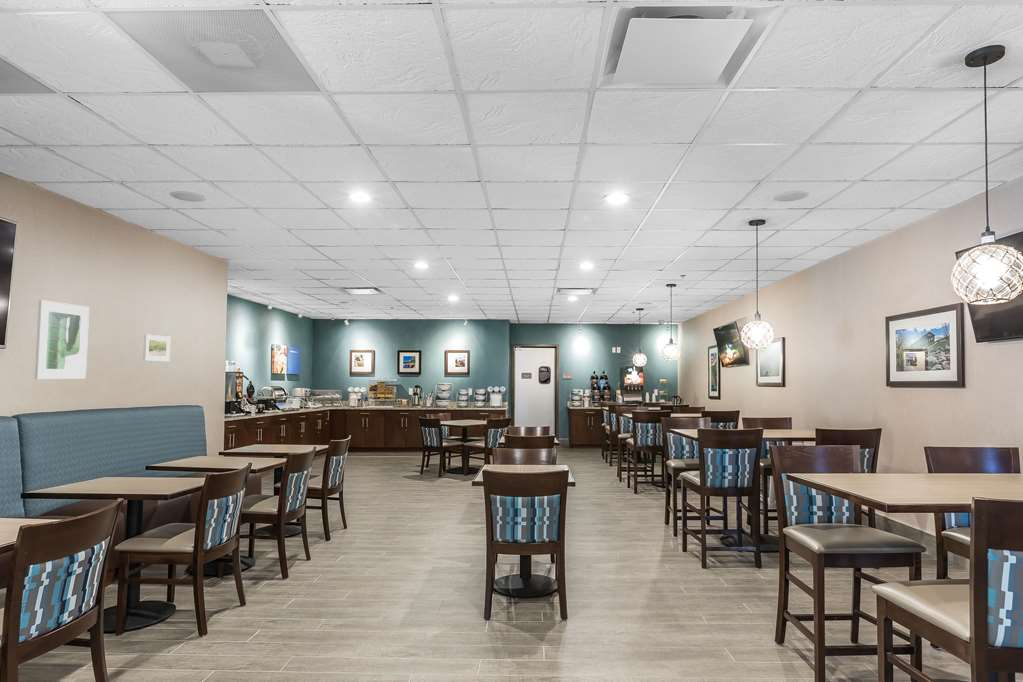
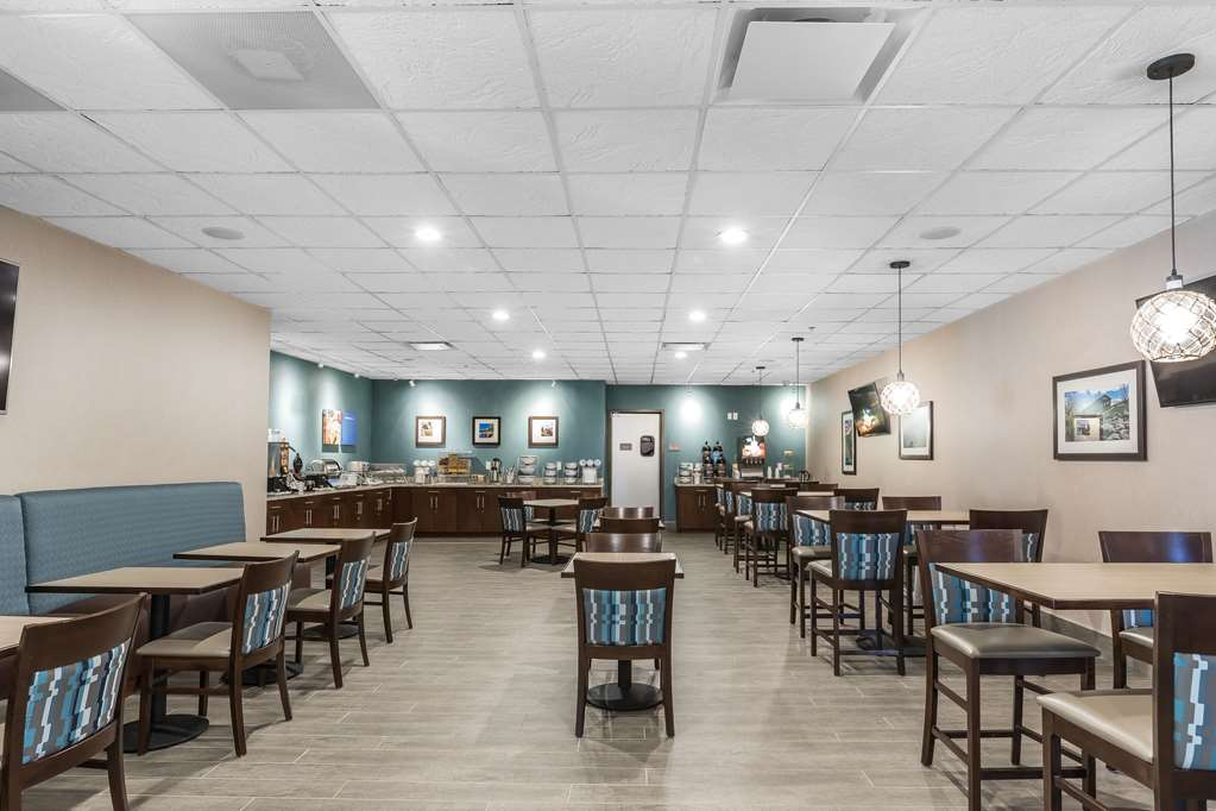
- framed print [142,333,171,362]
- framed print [34,299,90,380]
